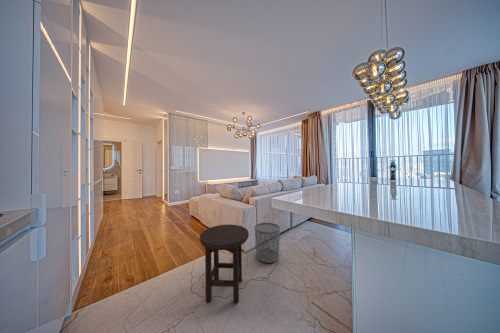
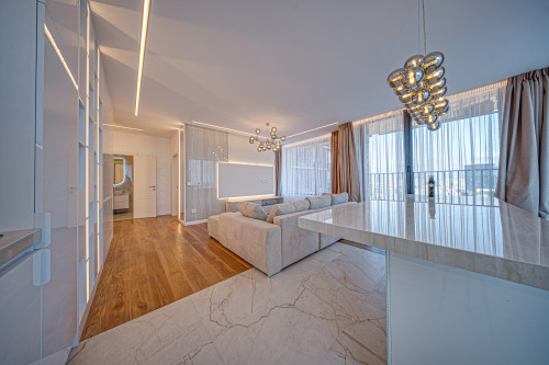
- stool [199,224,250,304]
- waste bin [254,222,281,264]
